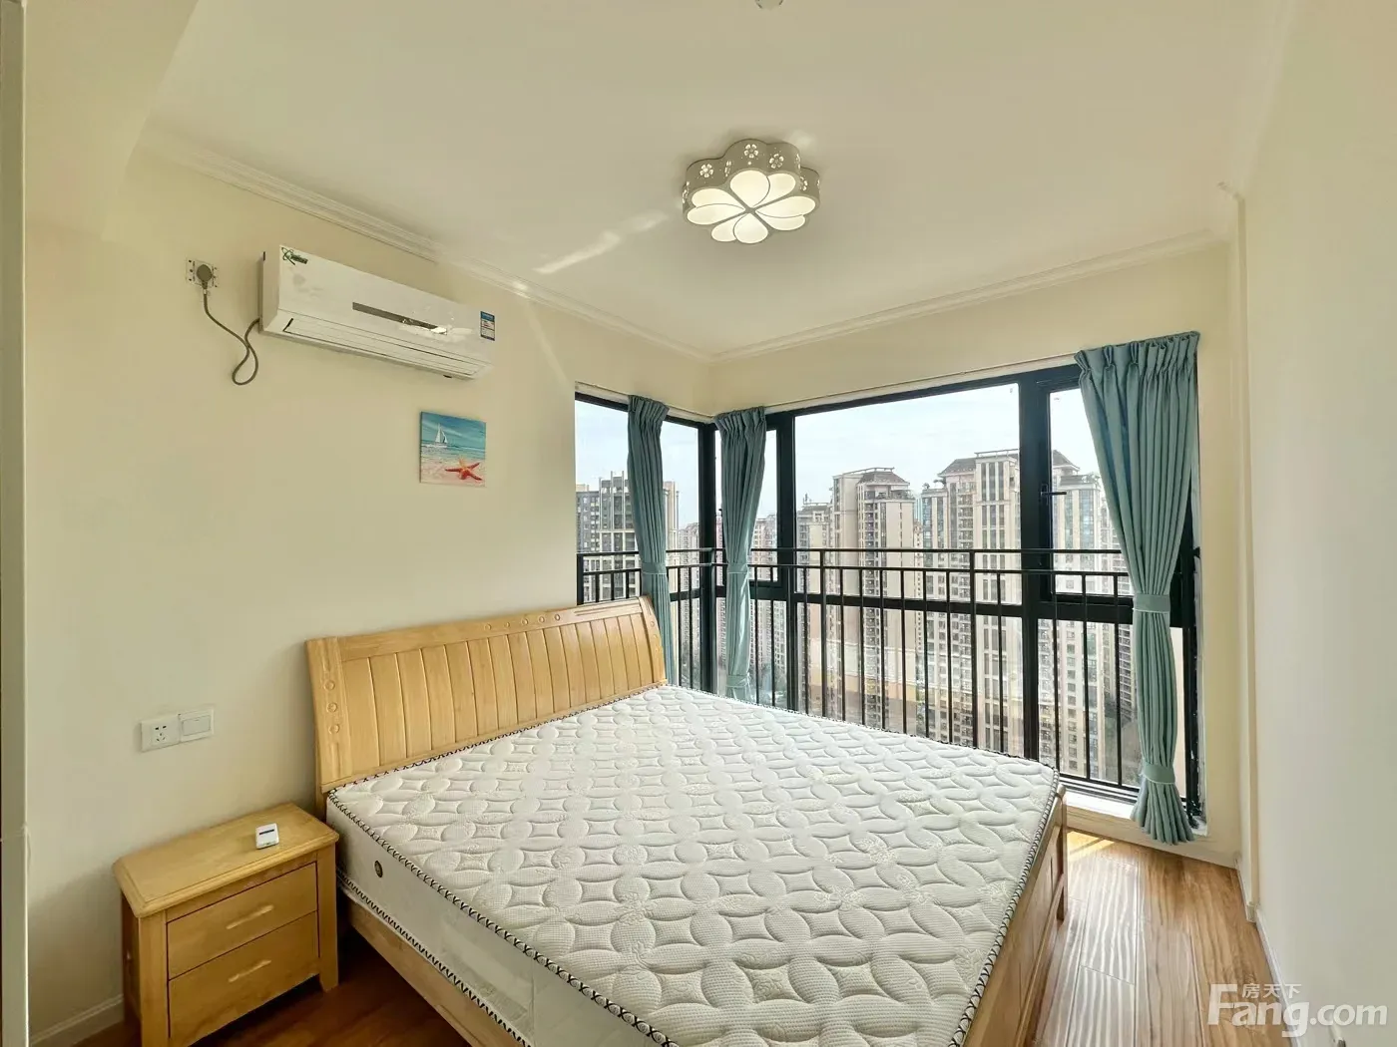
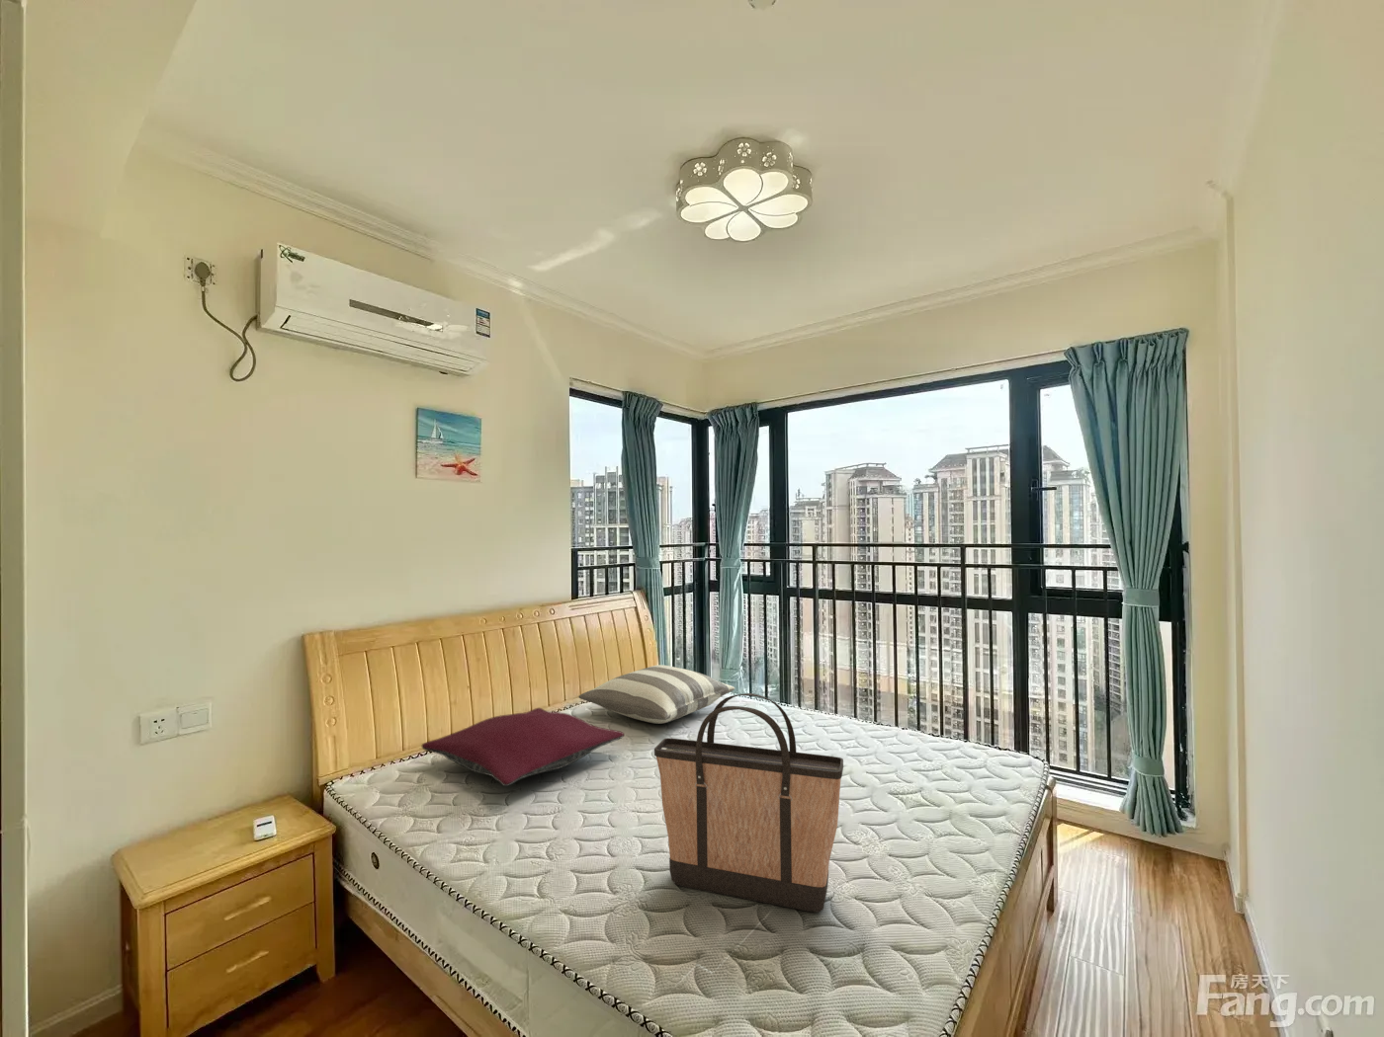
+ pillow [421,707,624,788]
+ shopping bag [654,693,845,914]
+ pillow [578,663,736,724]
